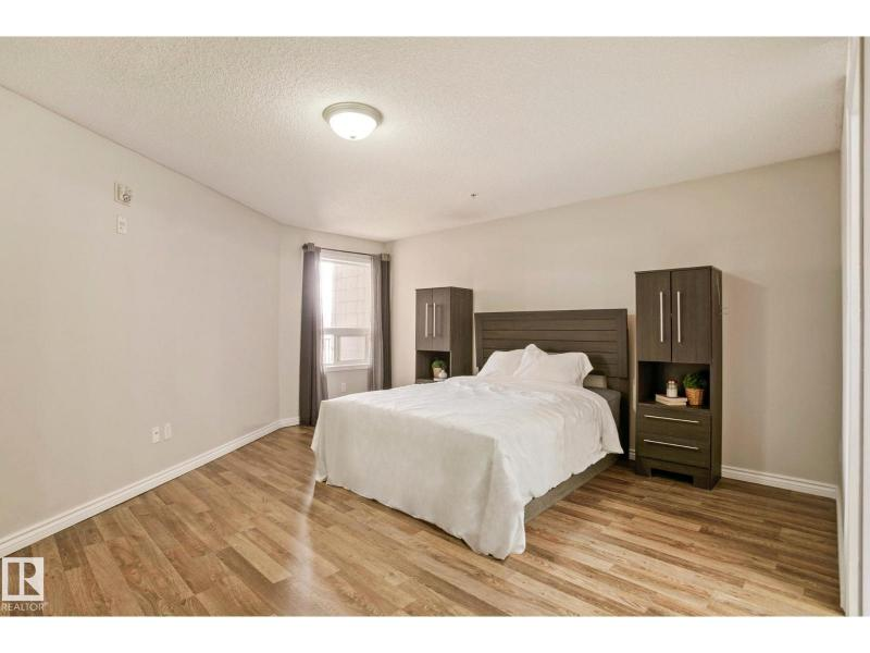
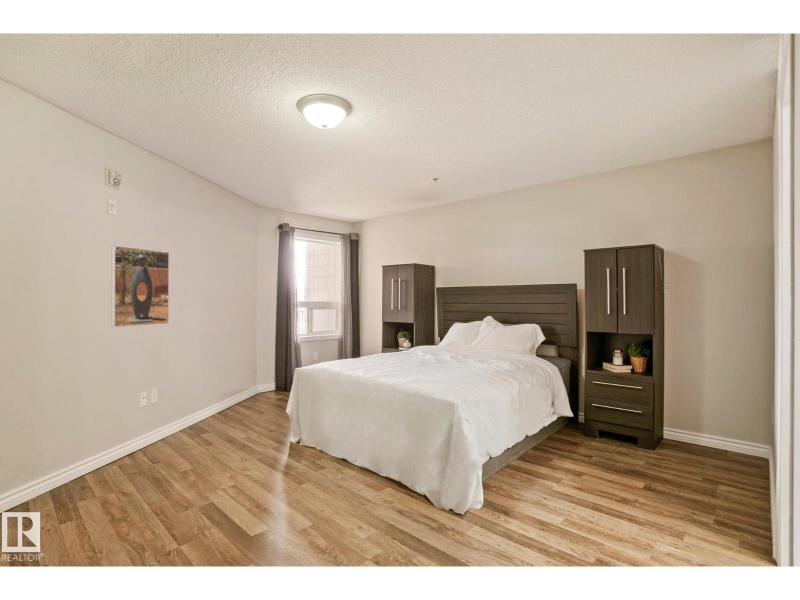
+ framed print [111,244,170,328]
